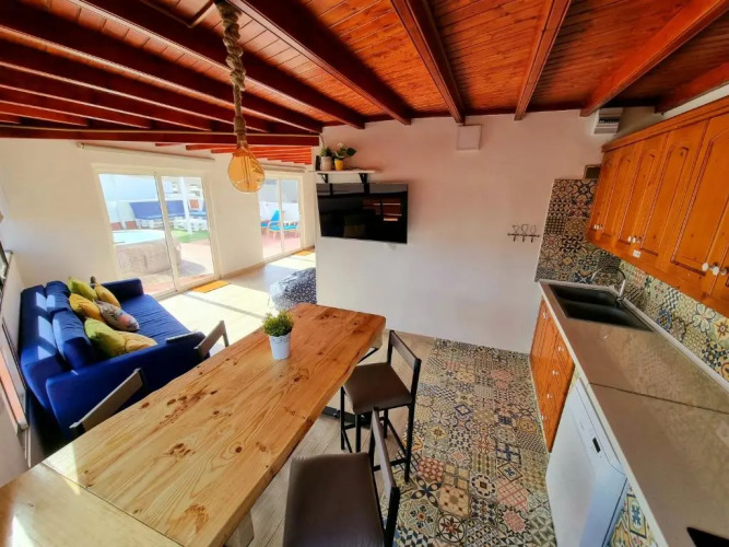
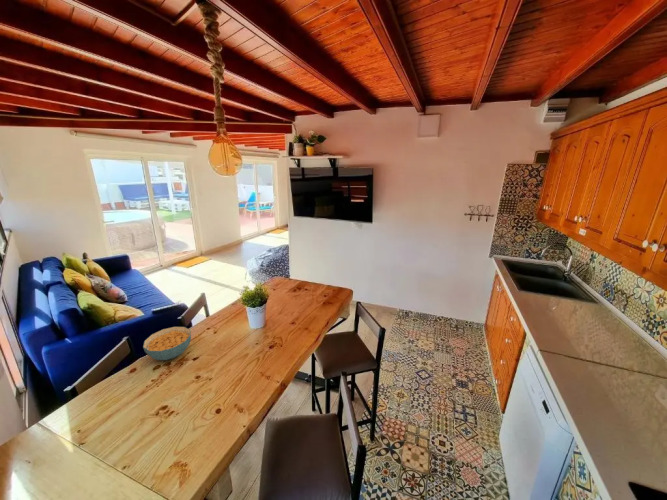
+ cereal bowl [142,326,192,361]
